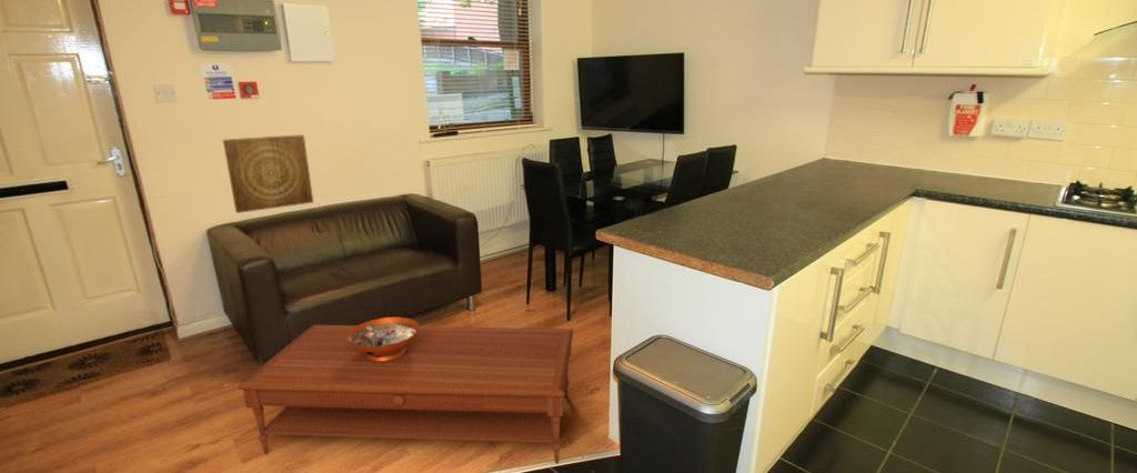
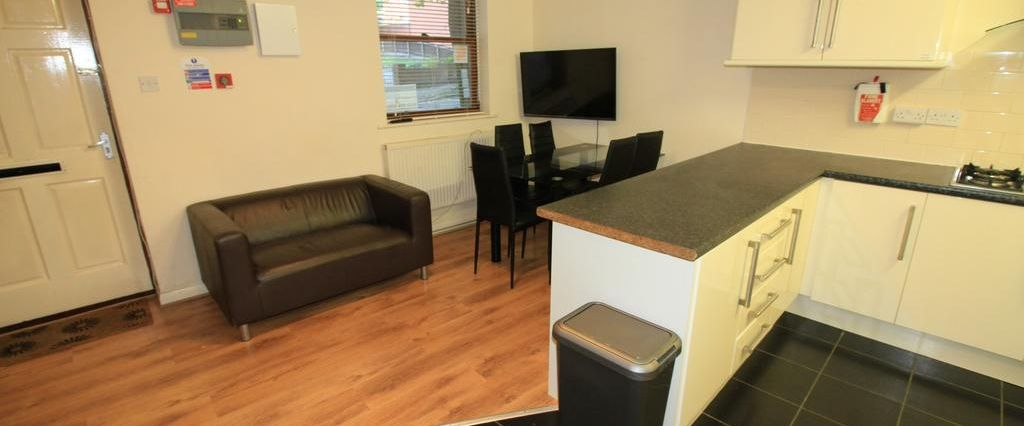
- decorative bowl [348,316,421,361]
- wall art [222,133,314,214]
- coffee table [237,324,574,465]
